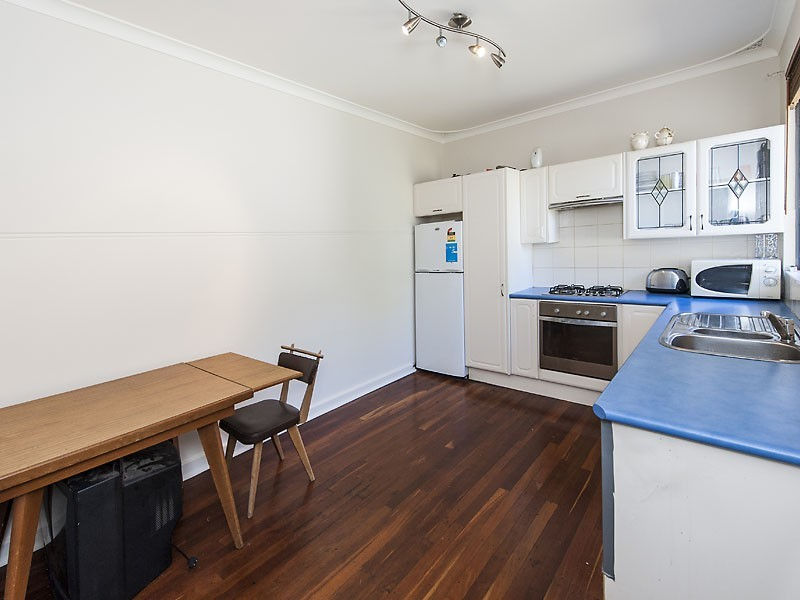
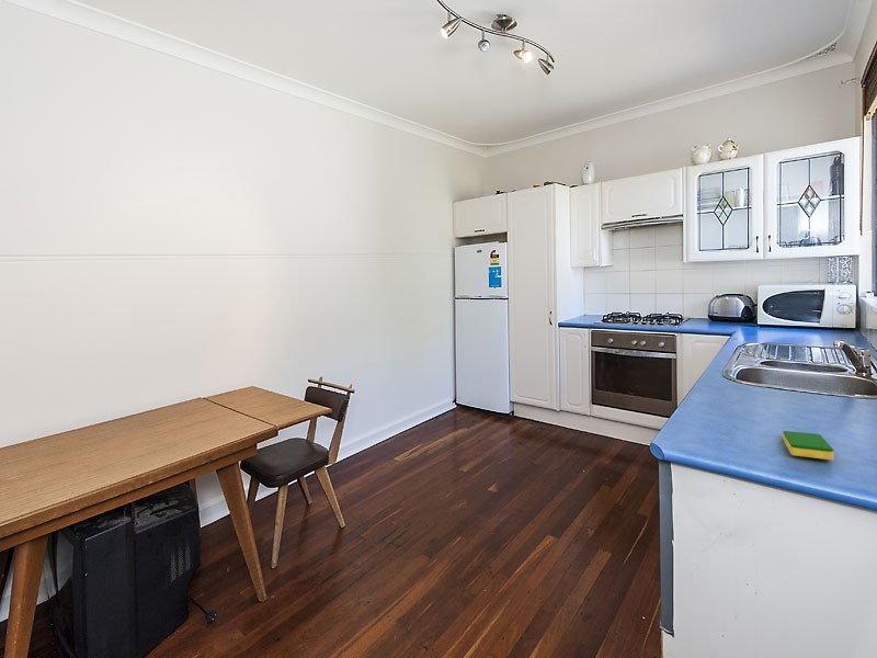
+ dish sponge [782,430,834,461]
